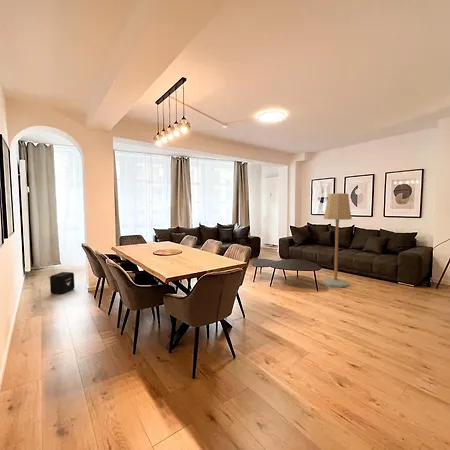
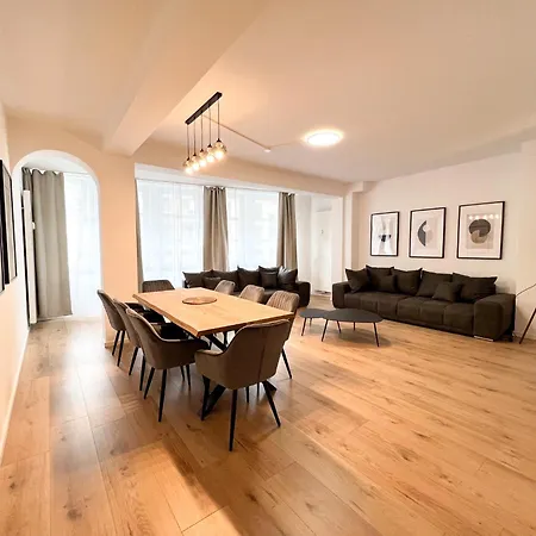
- floor lamp [322,192,353,288]
- air purifier [49,271,76,295]
